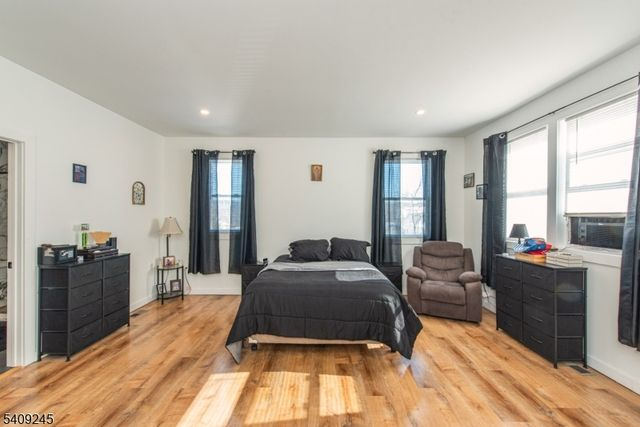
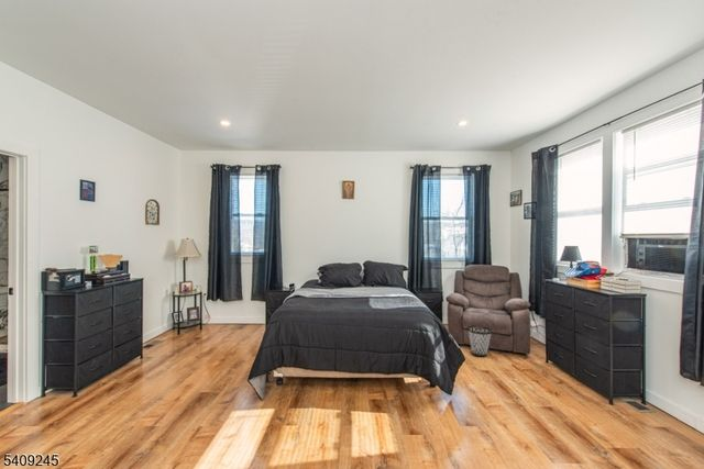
+ wastebasket [466,325,493,358]
